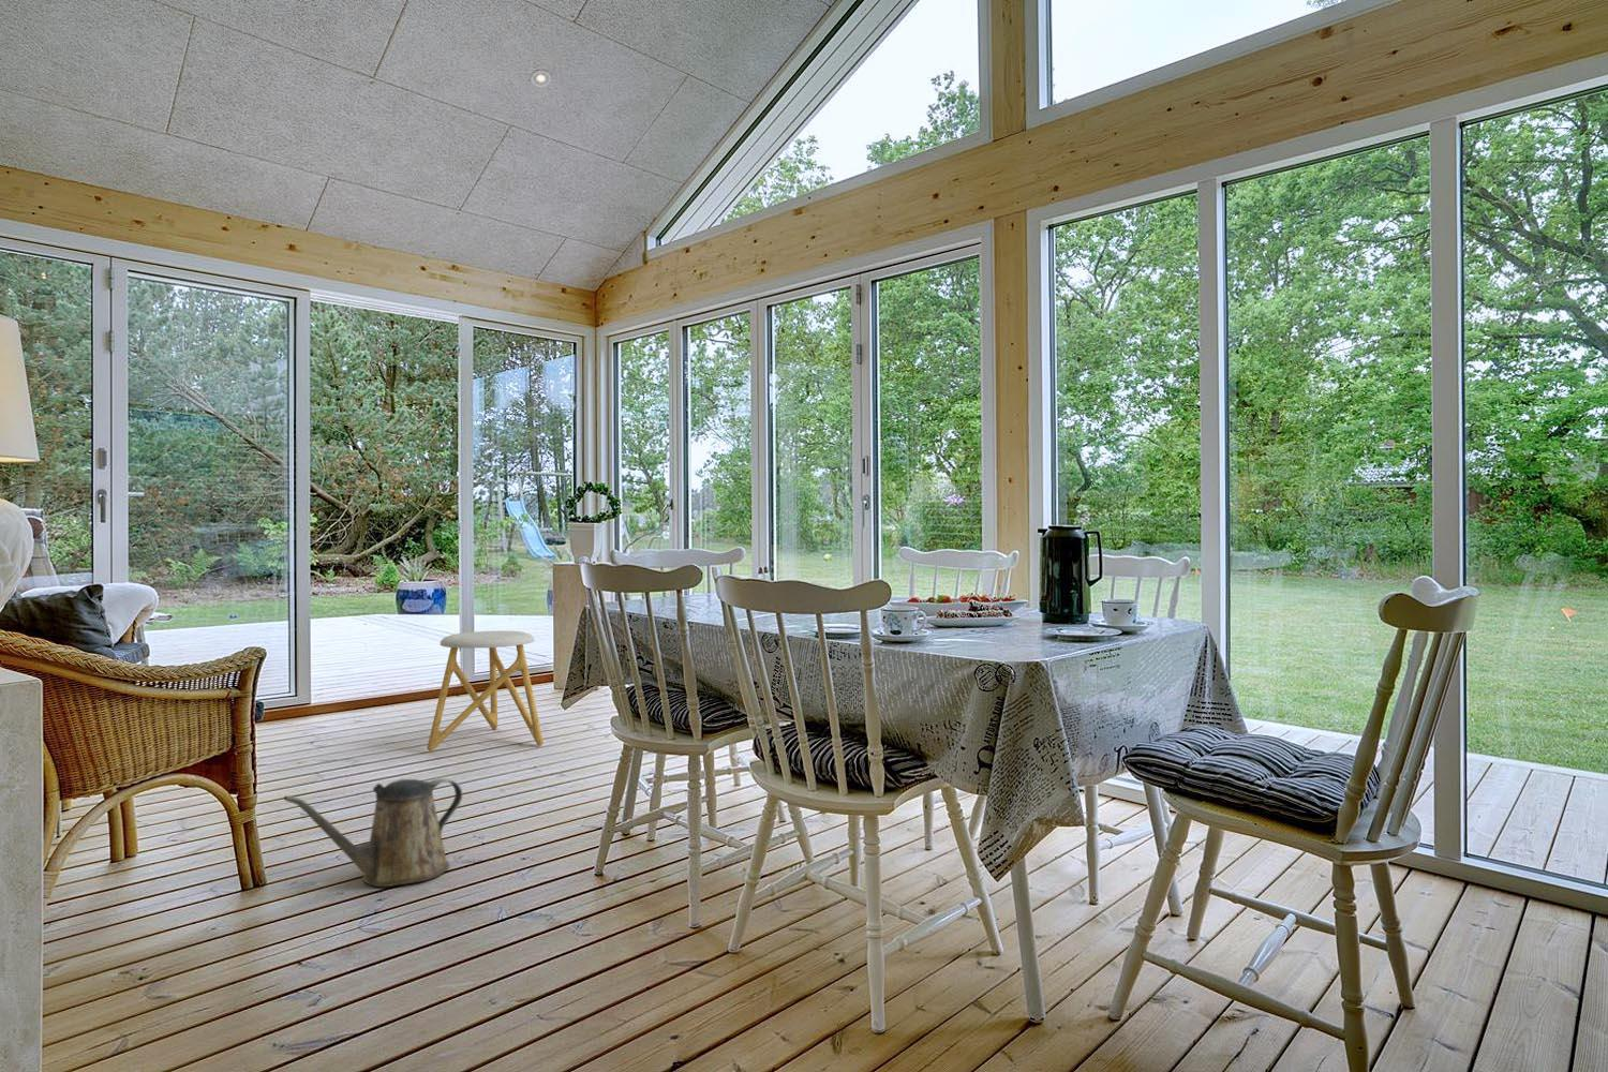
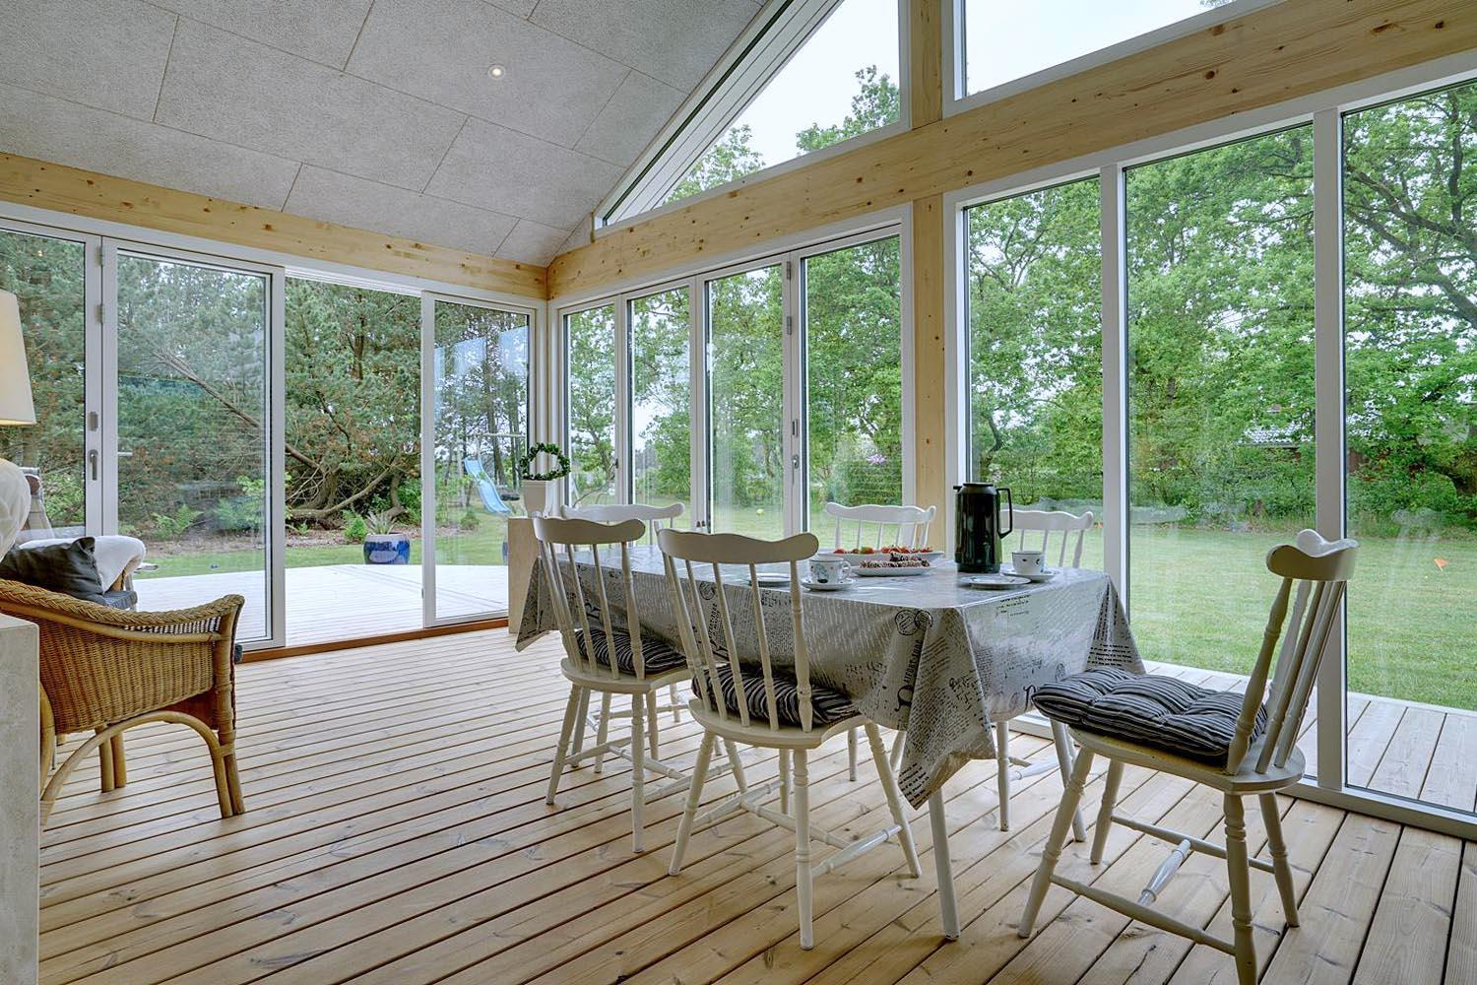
- stool [427,631,544,753]
- watering can [284,778,463,888]
